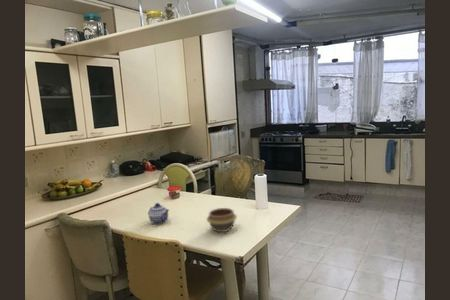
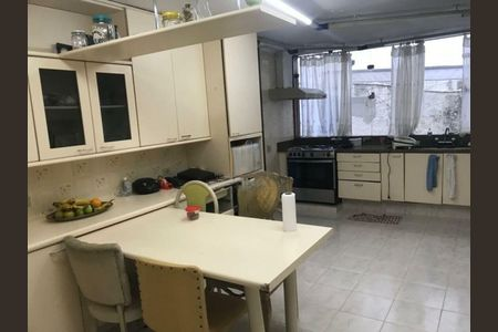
- teapot [147,202,170,225]
- bowl [206,207,238,233]
